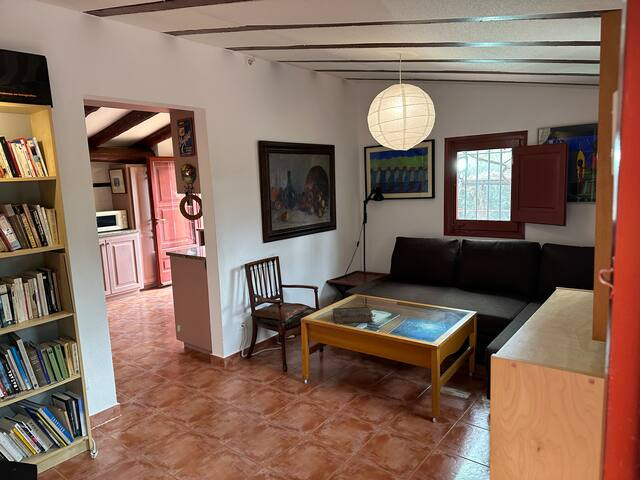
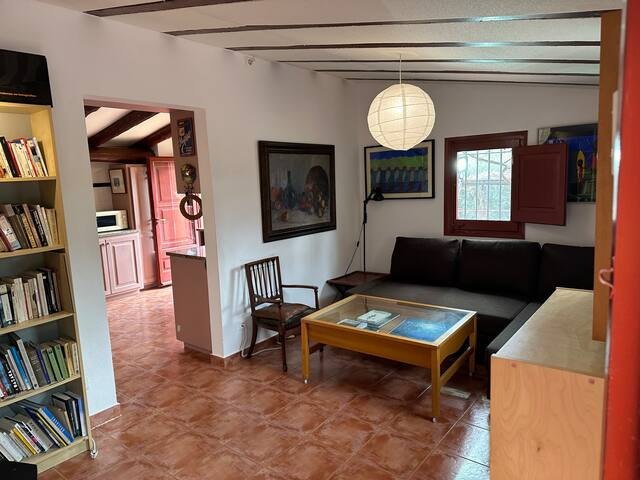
- book [332,306,374,325]
